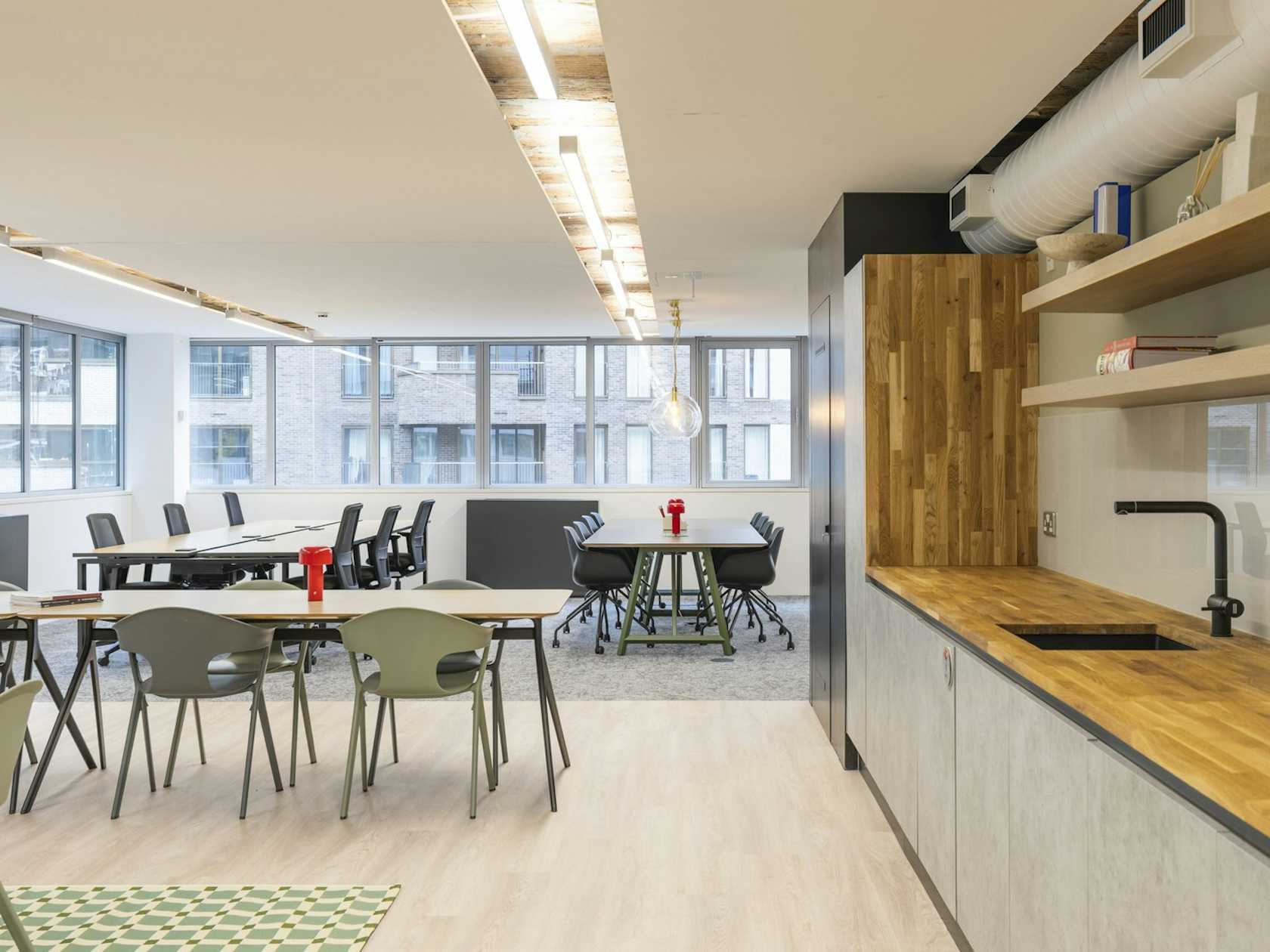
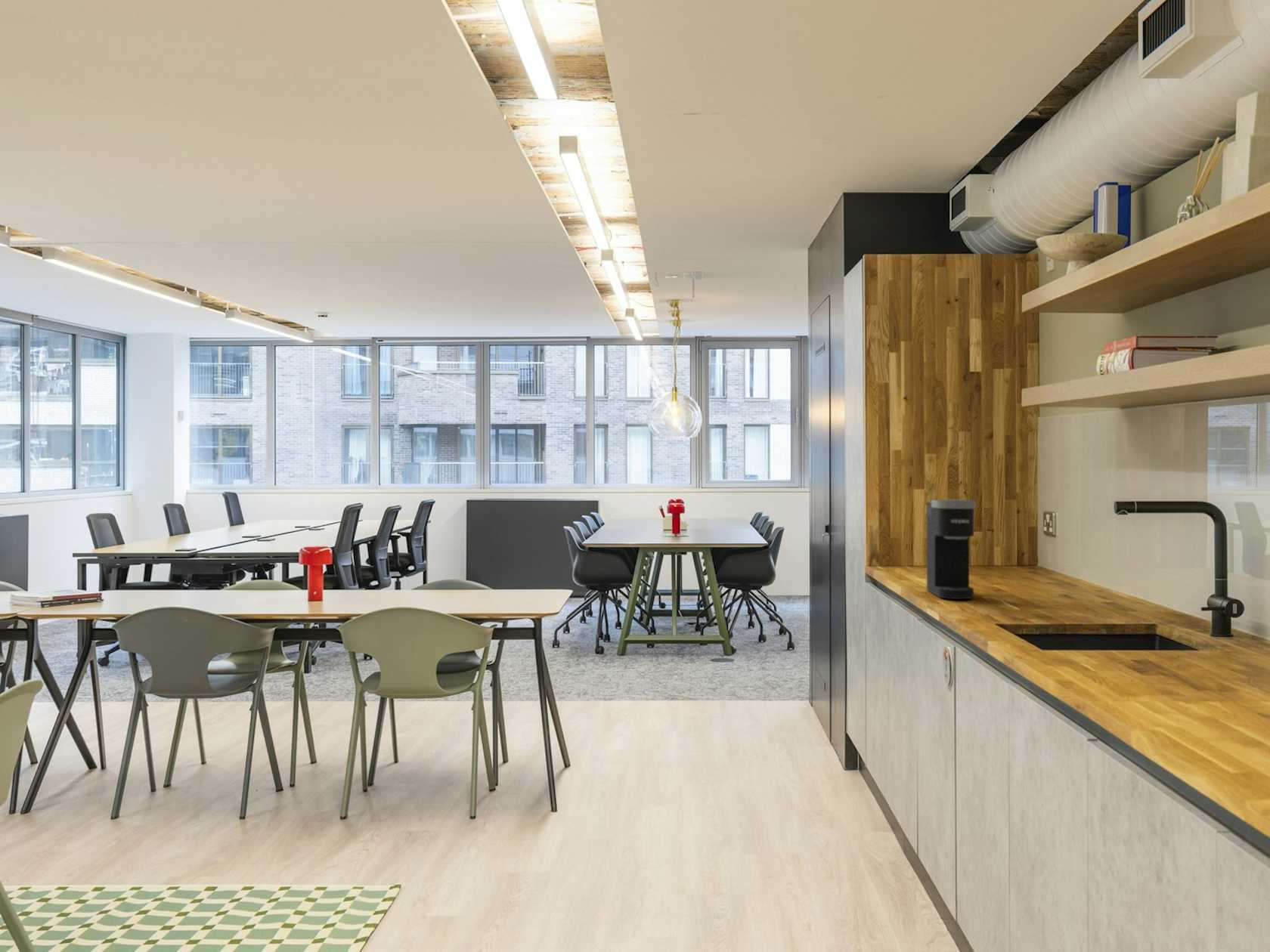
+ coffee maker [926,499,976,600]
